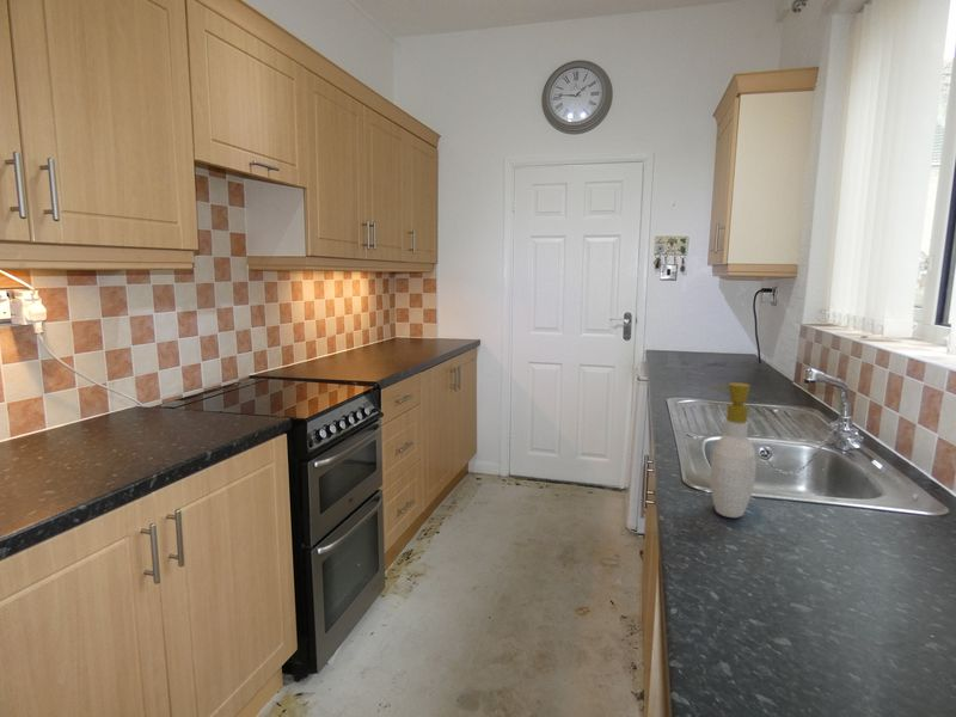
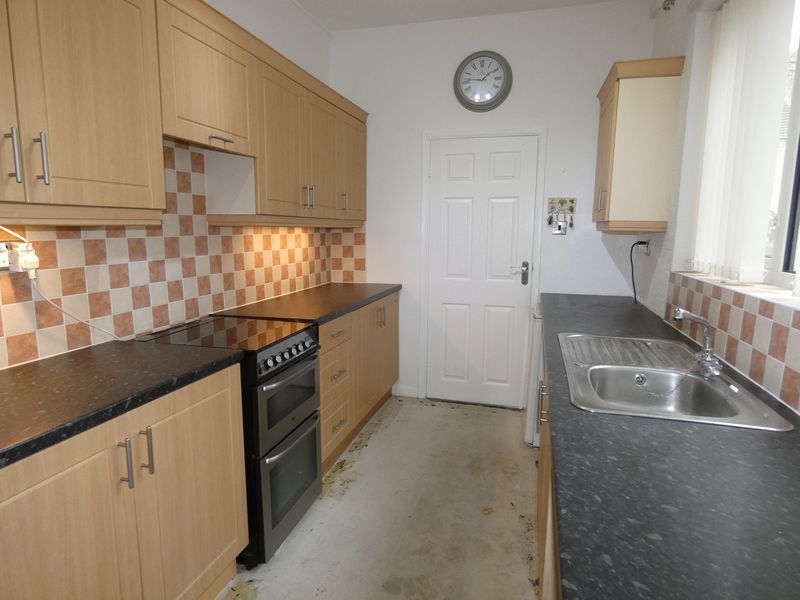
- soap bottle [709,381,758,519]
